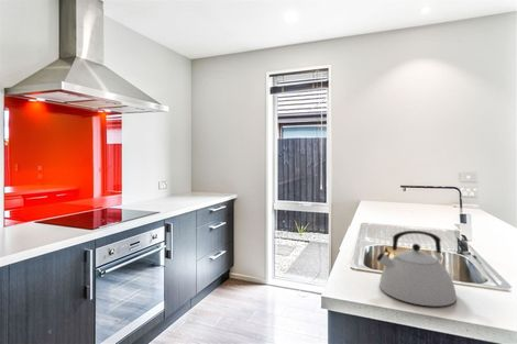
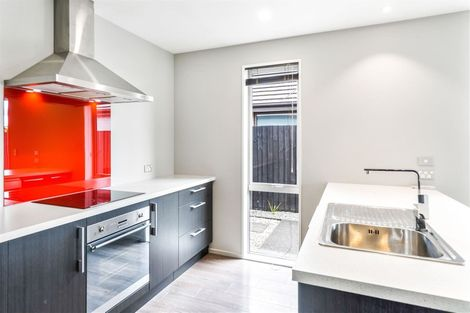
- kettle [375,230,458,308]
